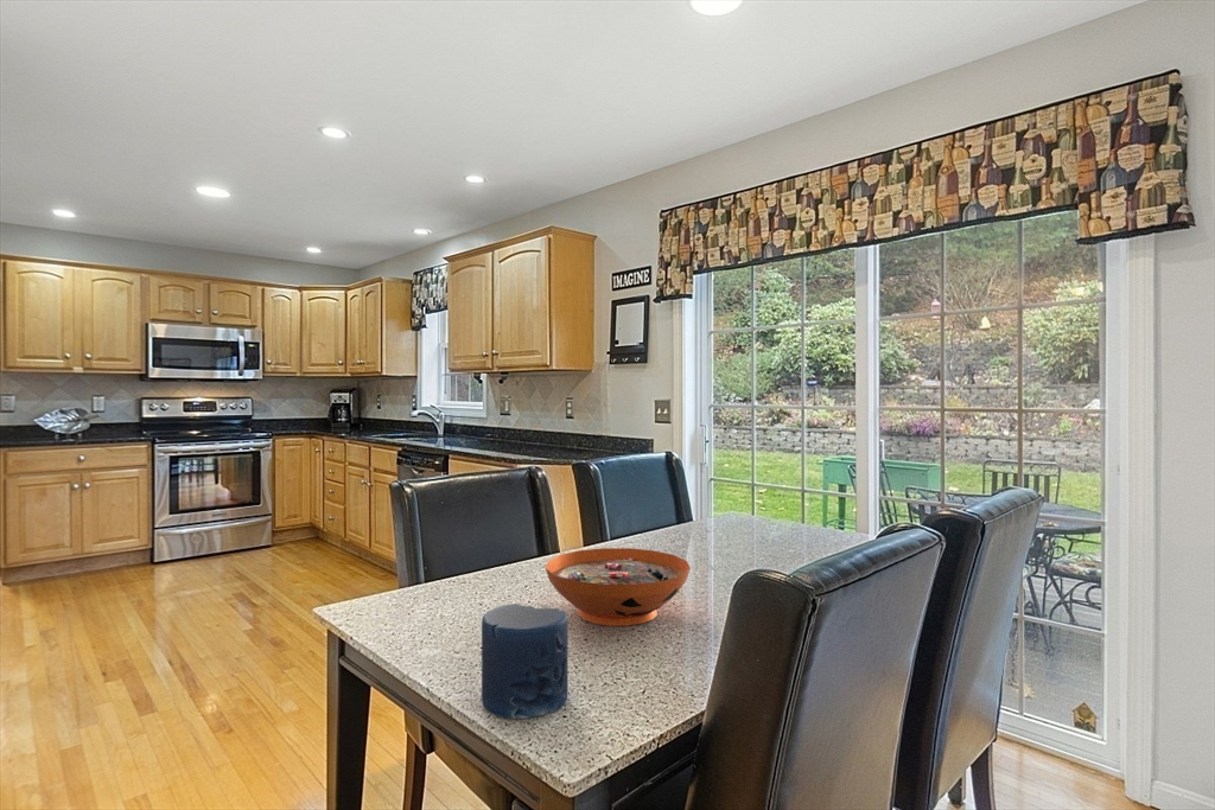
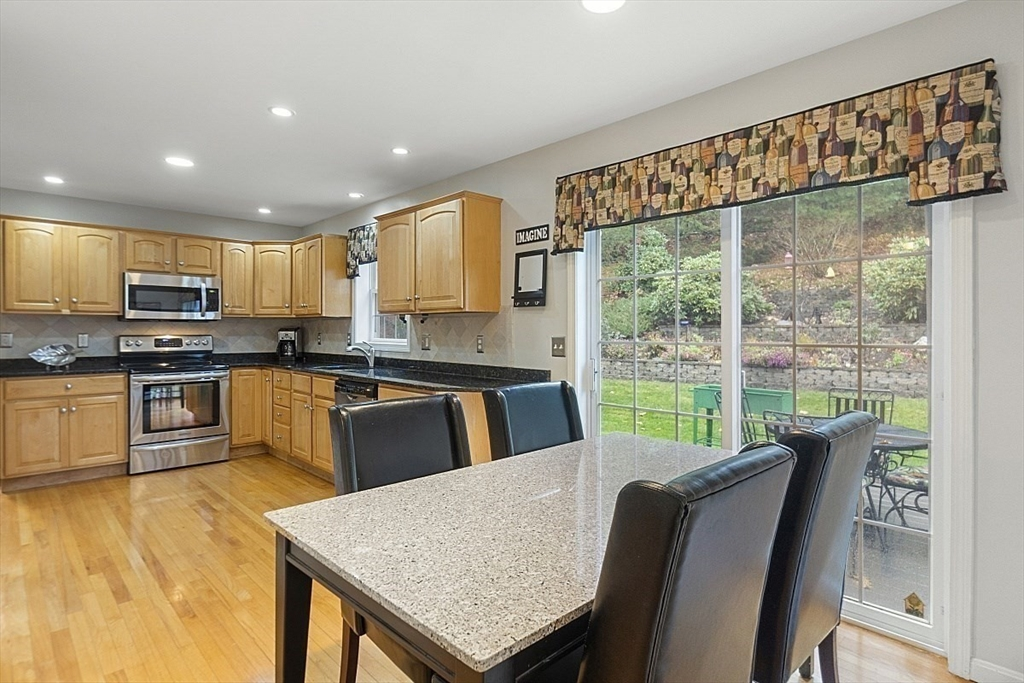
- candle [481,602,570,720]
- decorative bowl [545,547,692,626]
